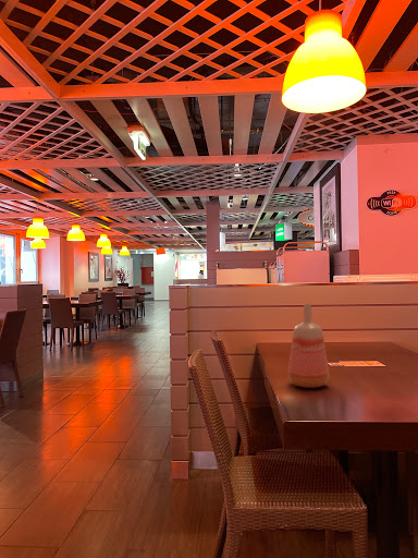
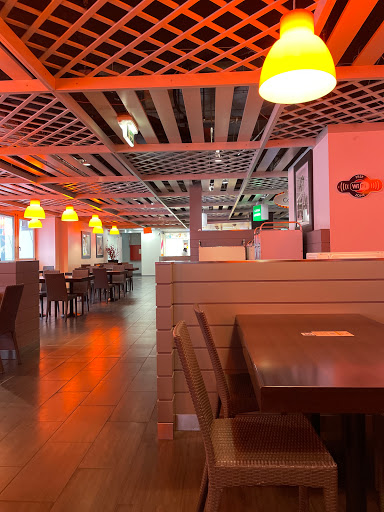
- vase [287,302,330,389]
